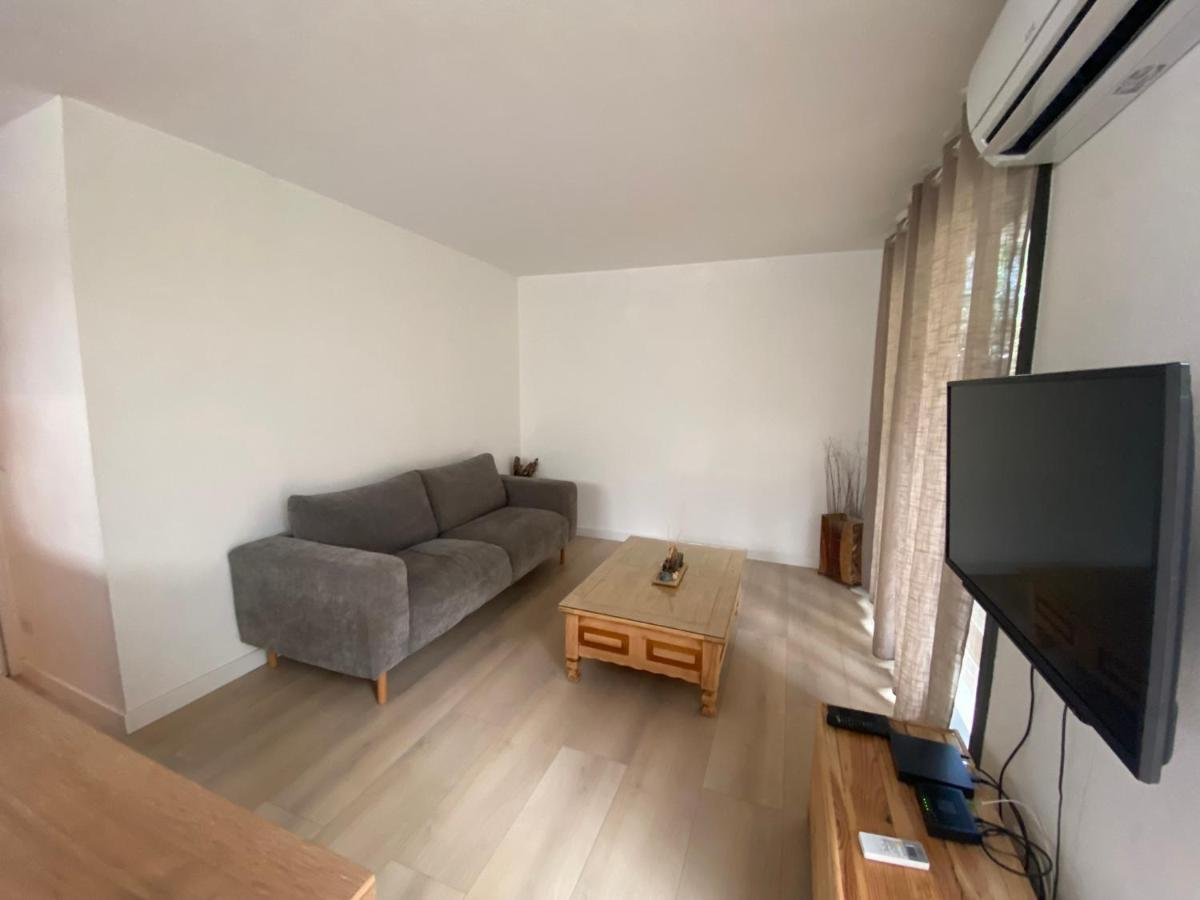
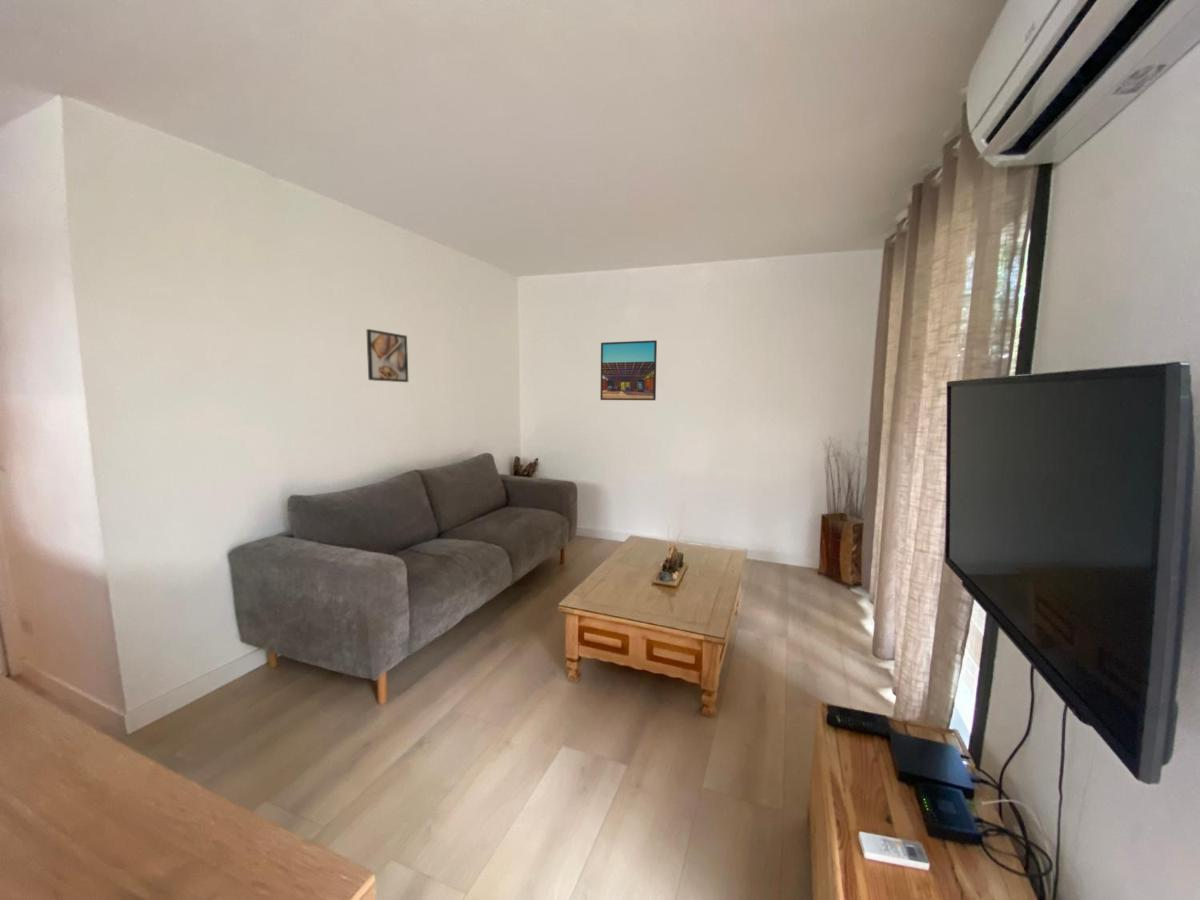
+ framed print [599,339,658,401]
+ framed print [365,328,409,383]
